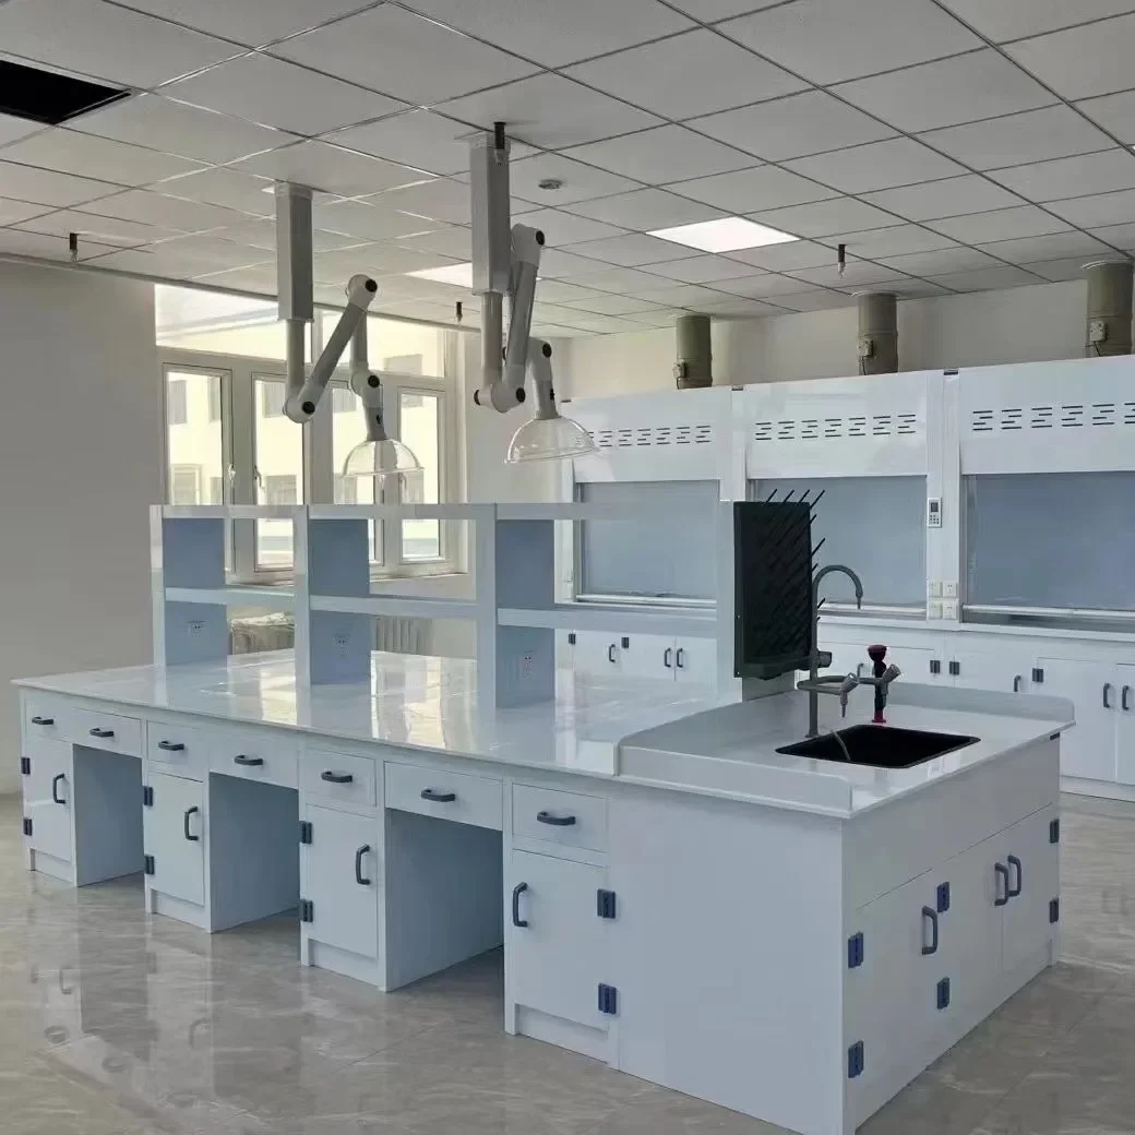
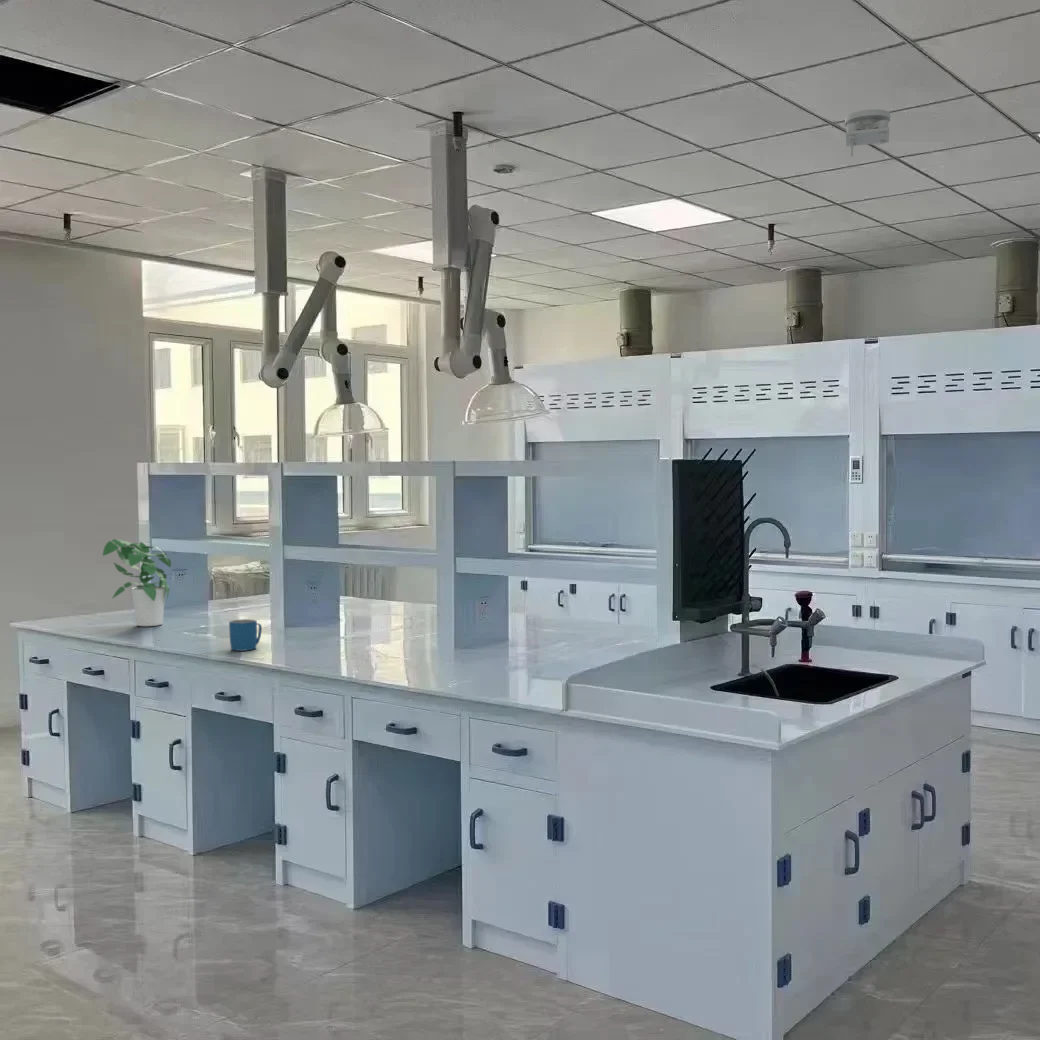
+ potted plant [102,538,172,627]
+ smoke detector [844,108,891,157]
+ mug [228,618,263,652]
